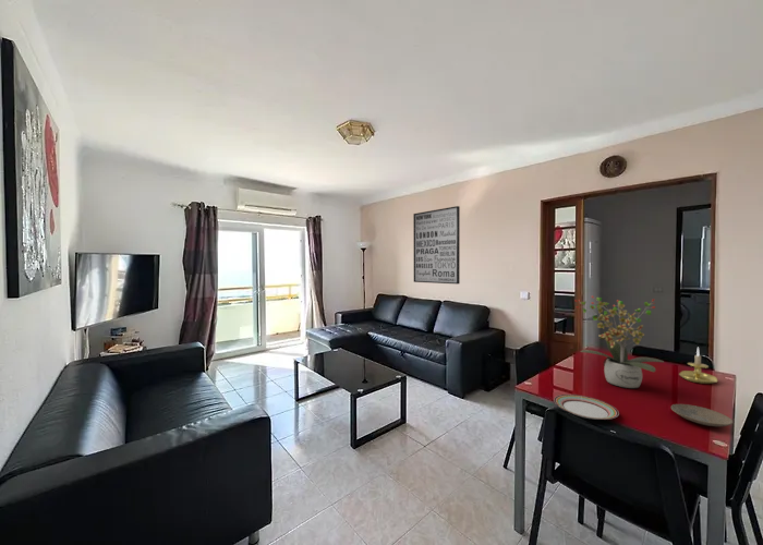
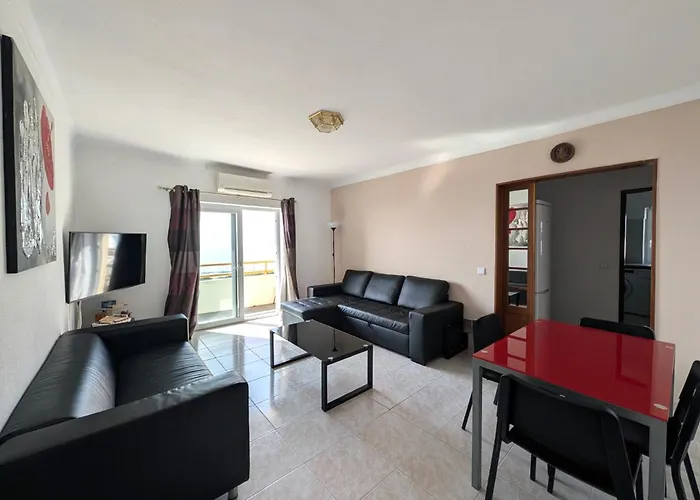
- potted plant [573,295,664,389]
- wall art [412,205,461,286]
- plate [553,393,620,421]
- candle holder [678,347,718,385]
- plate [670,403,734,427]
